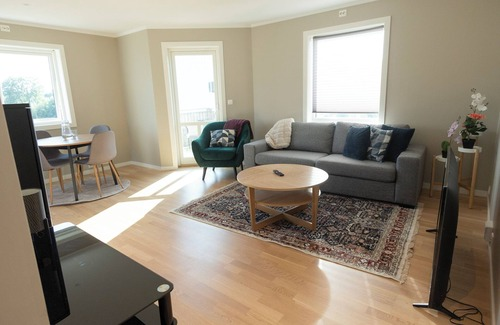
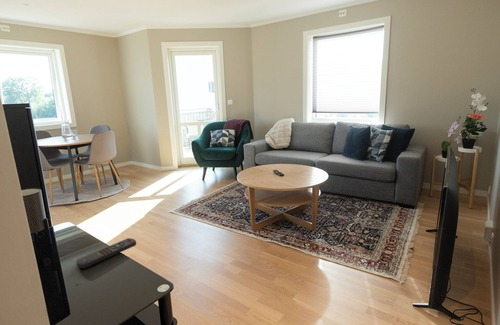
+ remote control [75,237,137,269]
